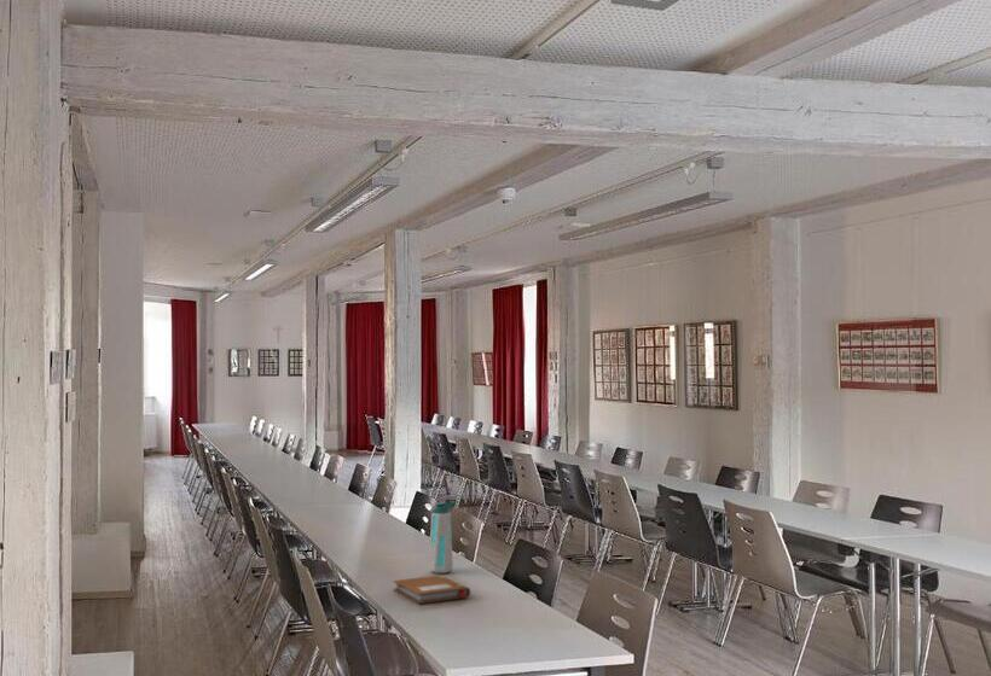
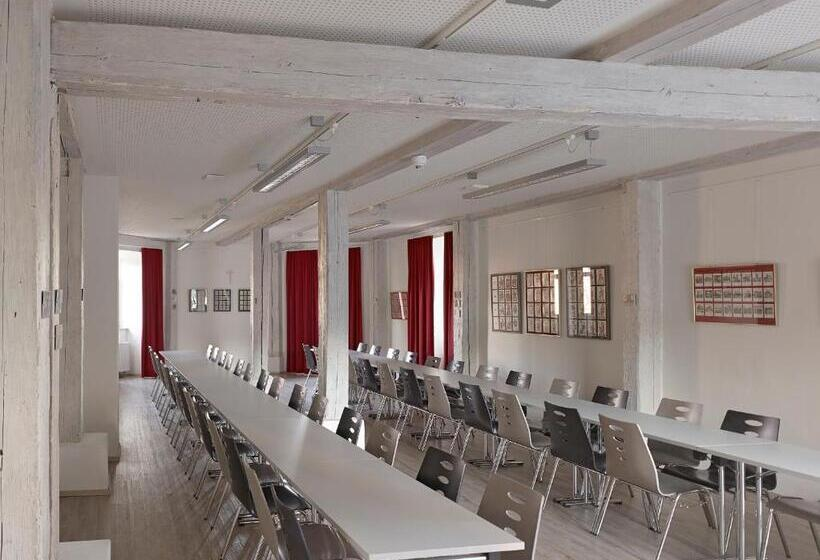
- notebook [392,575,471,605]
- water bottle [429,500,457,575]
